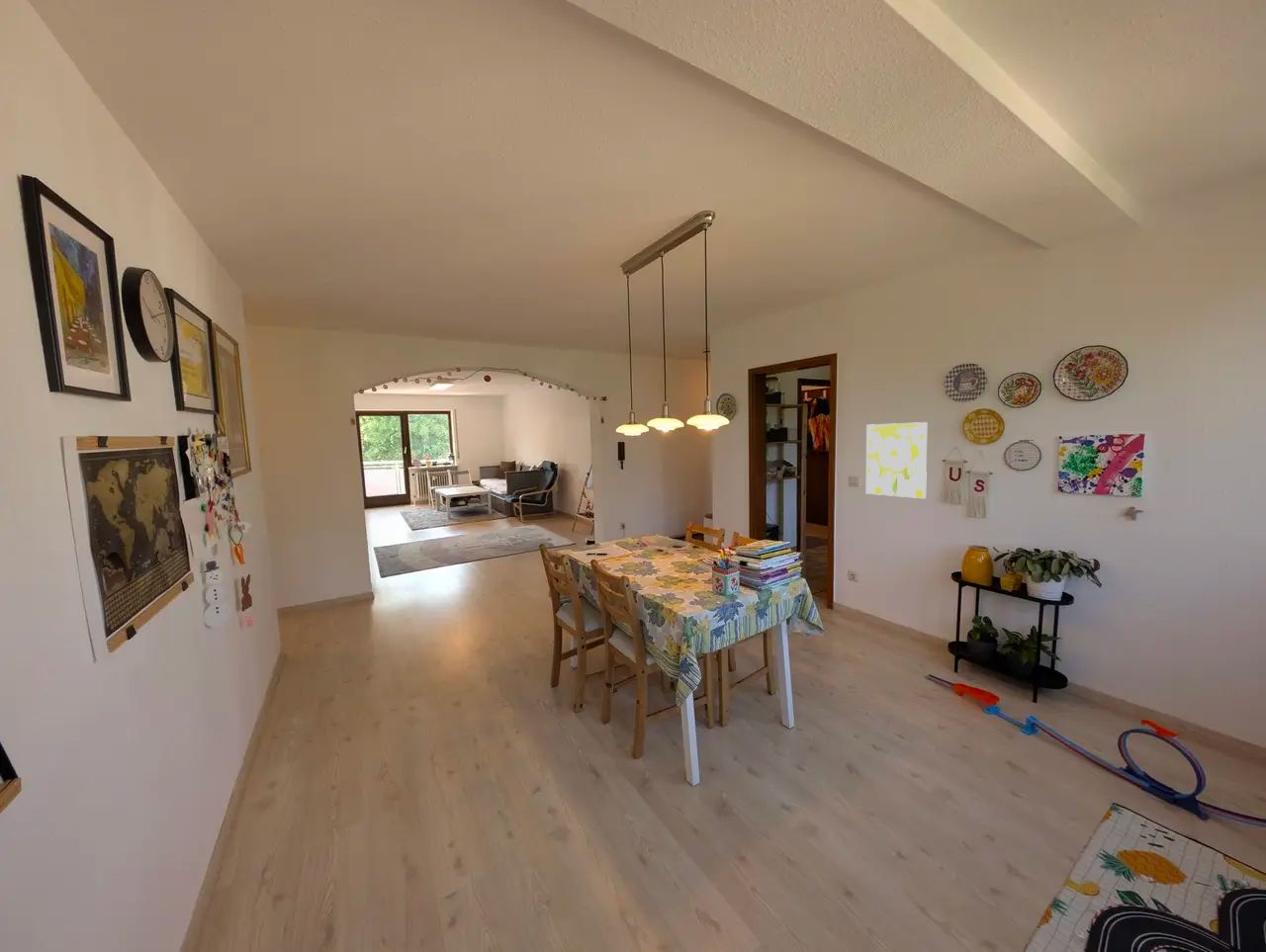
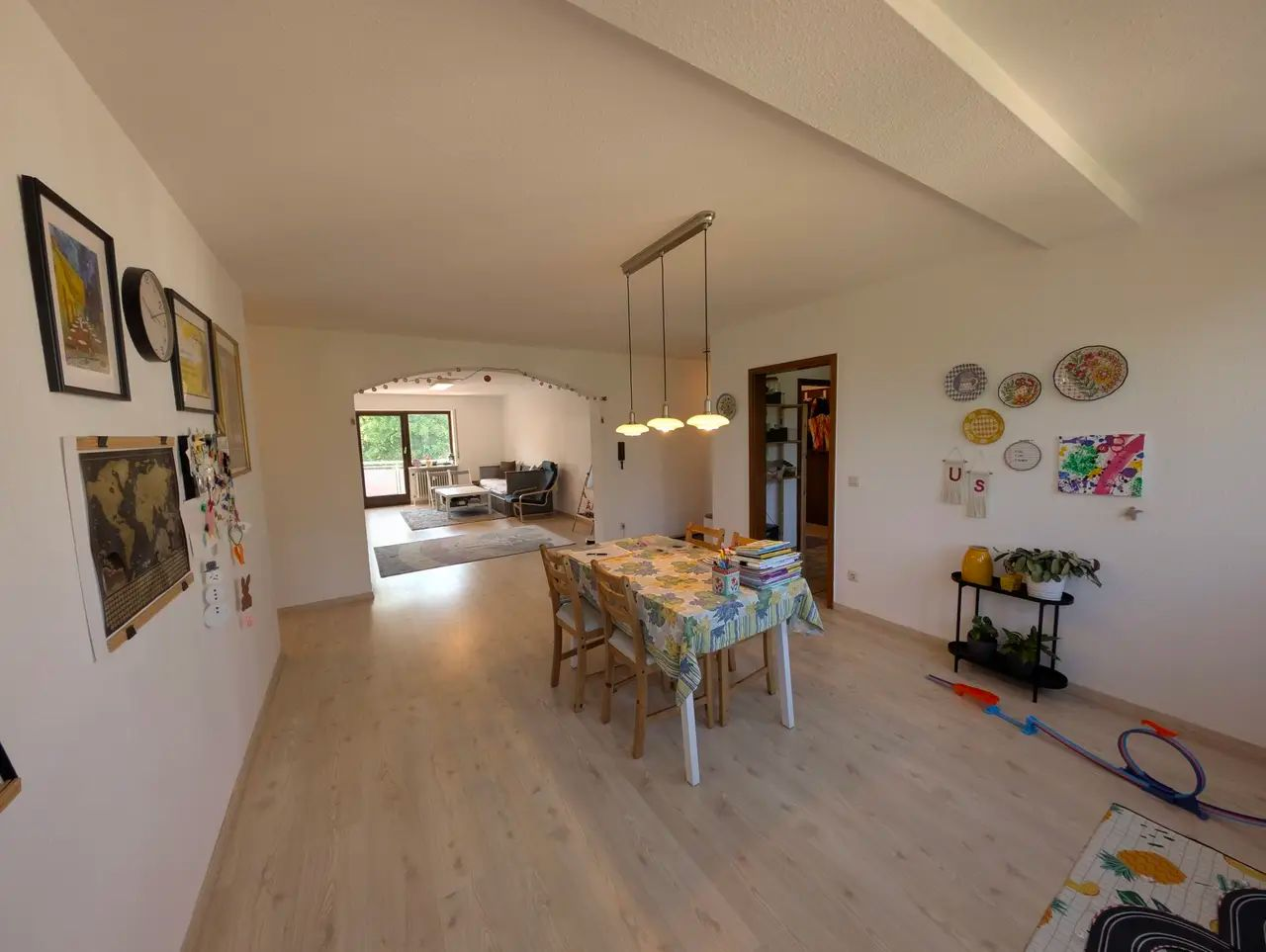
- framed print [865,421,928,499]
